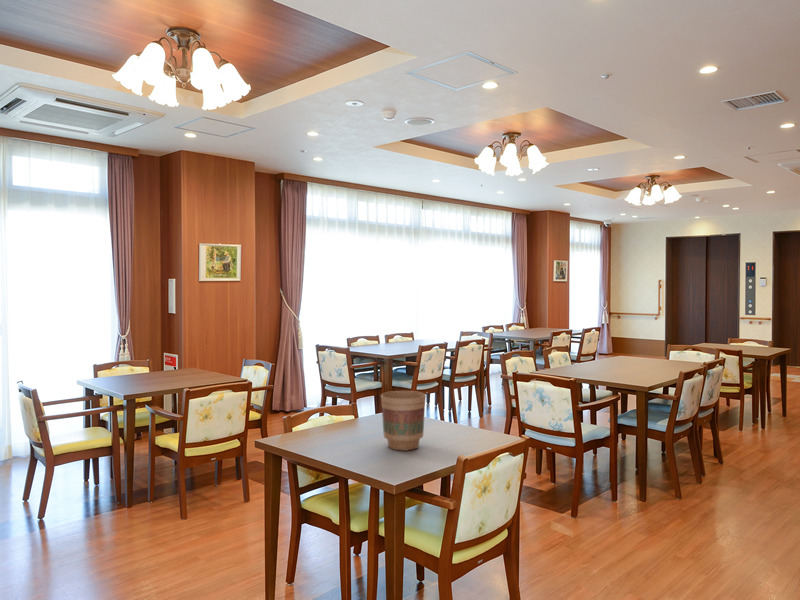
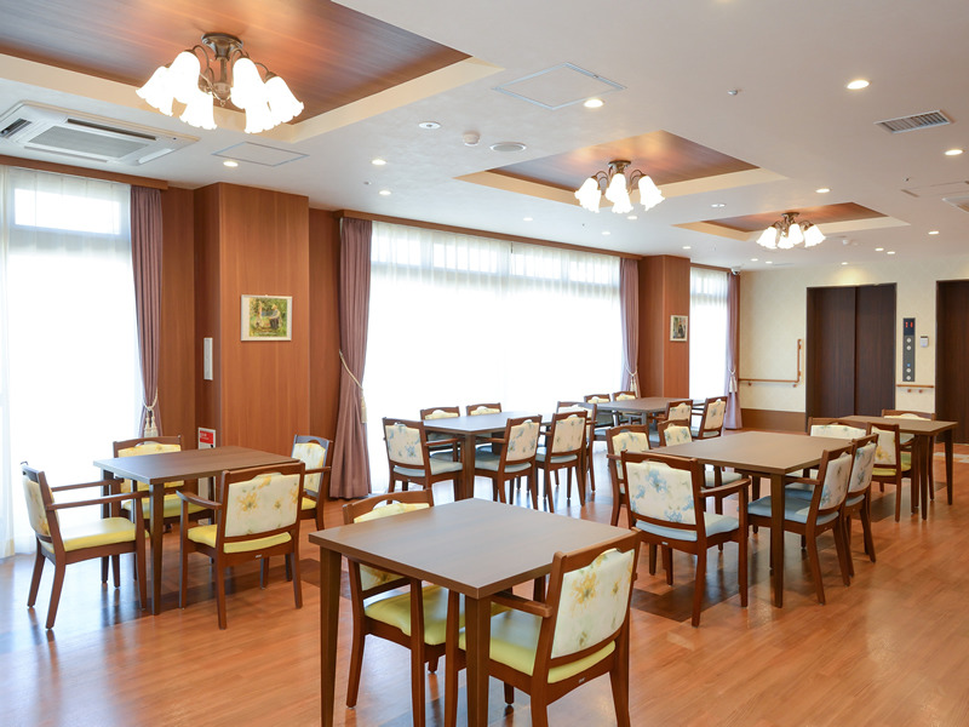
- flower pot [380,390,427,452]
